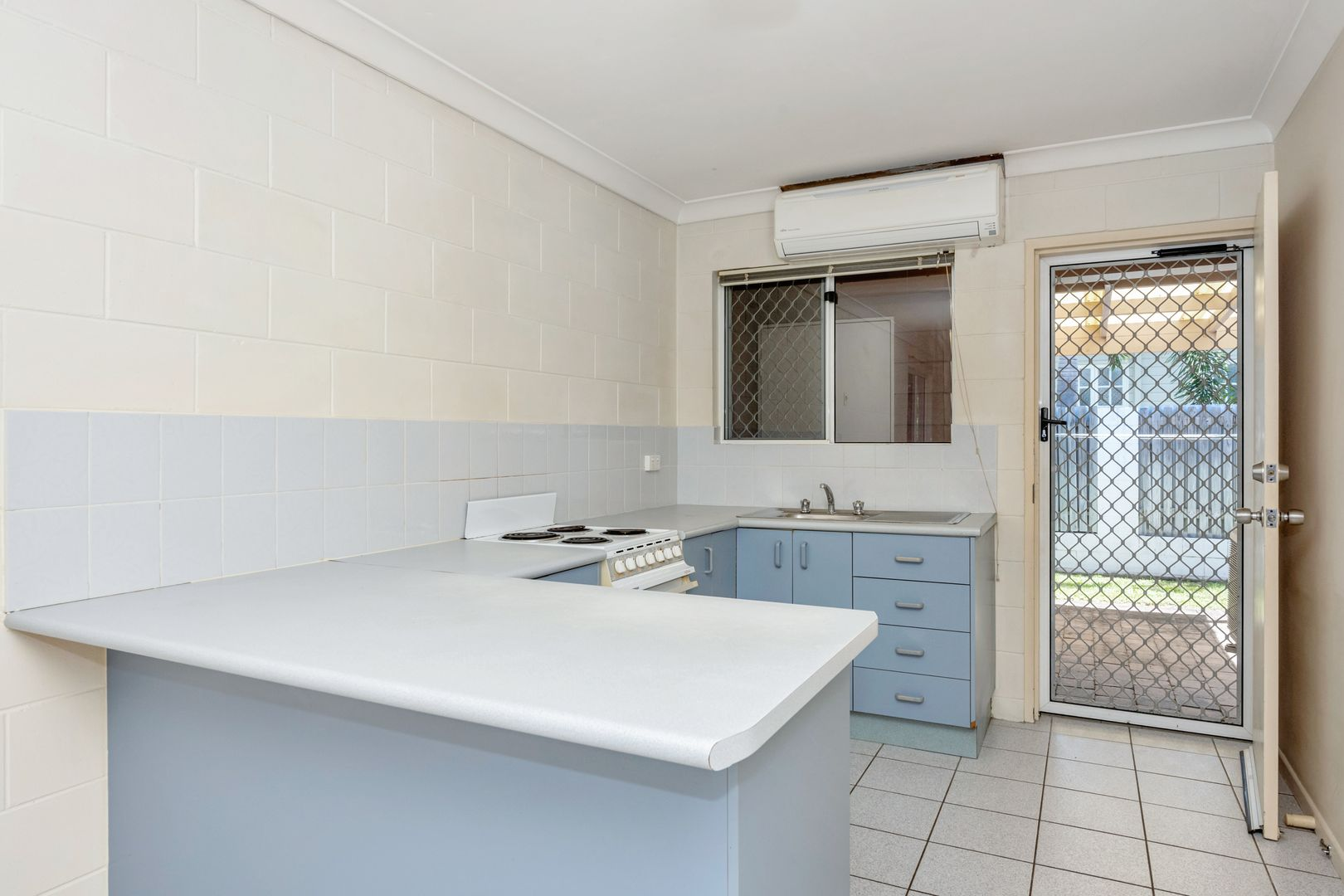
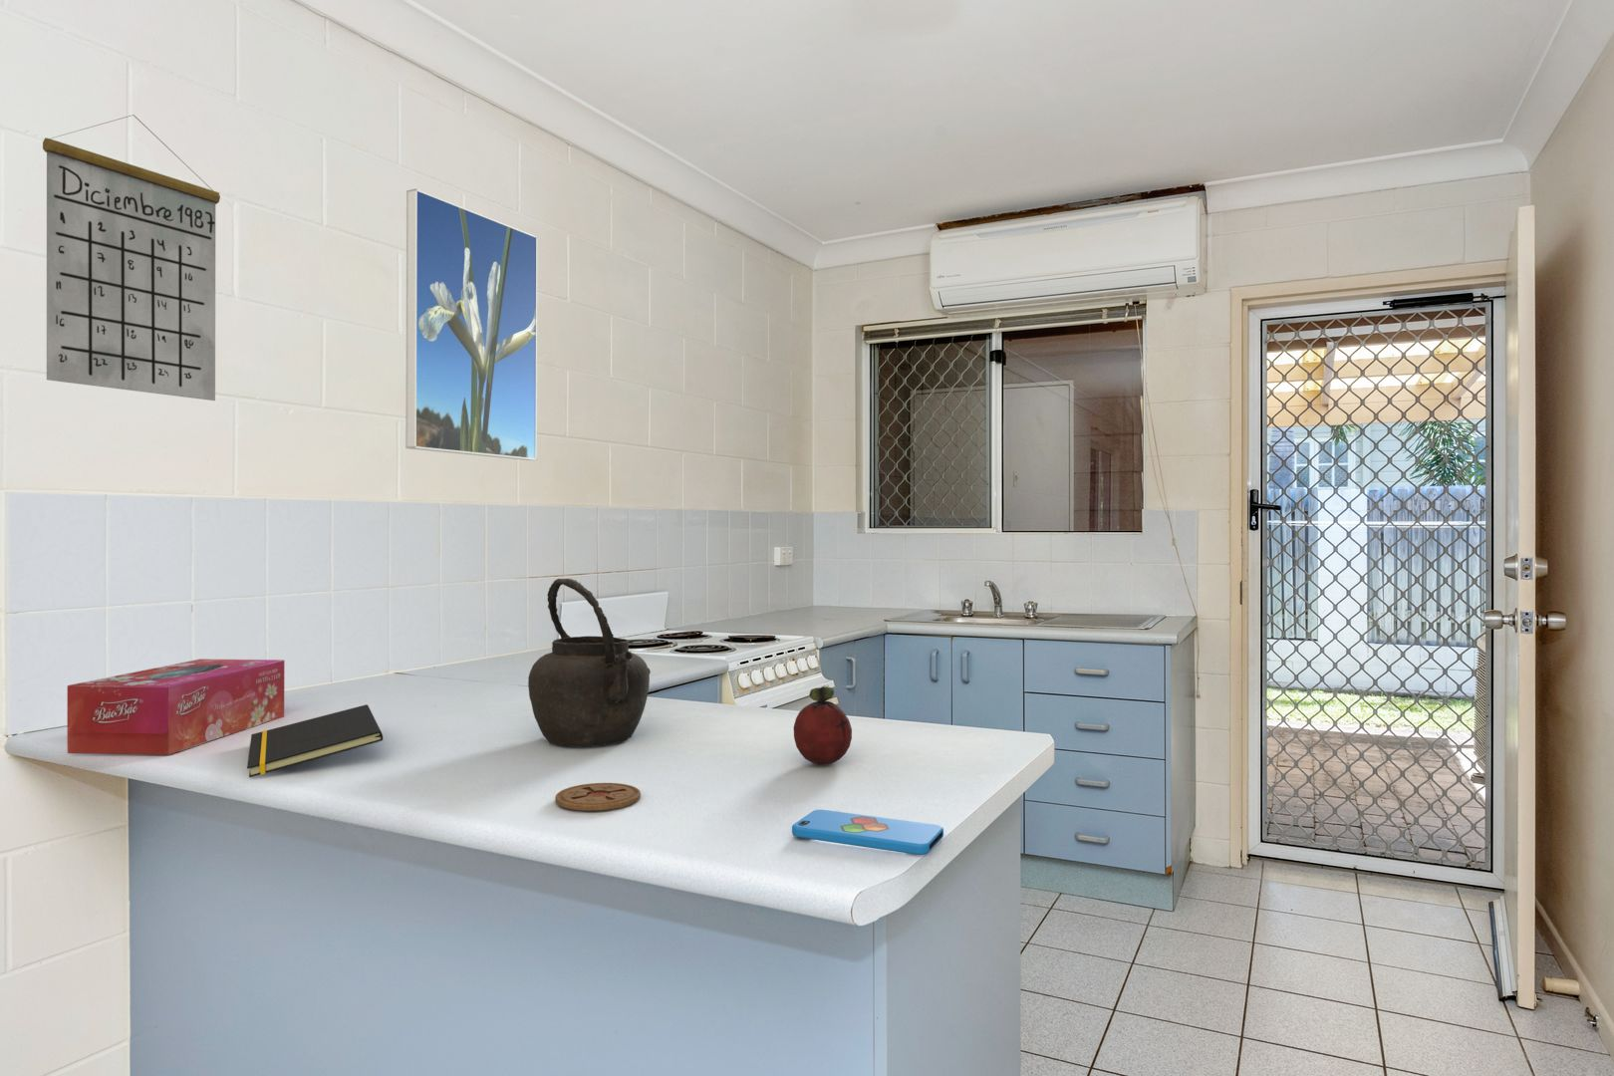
+ kettle [527,578,652,748]
+ calendar [42,114,221,401]
+ fruit [793,686,853,765]
+ tissue box [66,658,286,757]
+ smartphone [791,809,944,856]
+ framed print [405,189,538,461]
+ notepad [246,704,383,778]
+ coaster [554,782,641,812]
